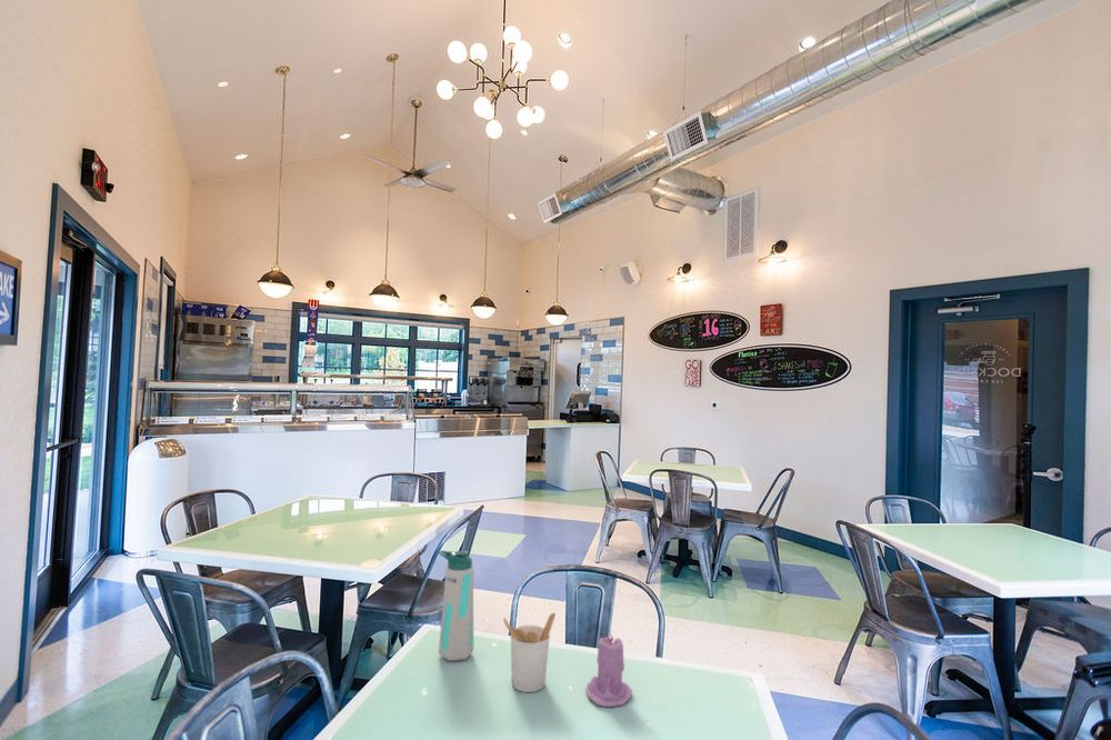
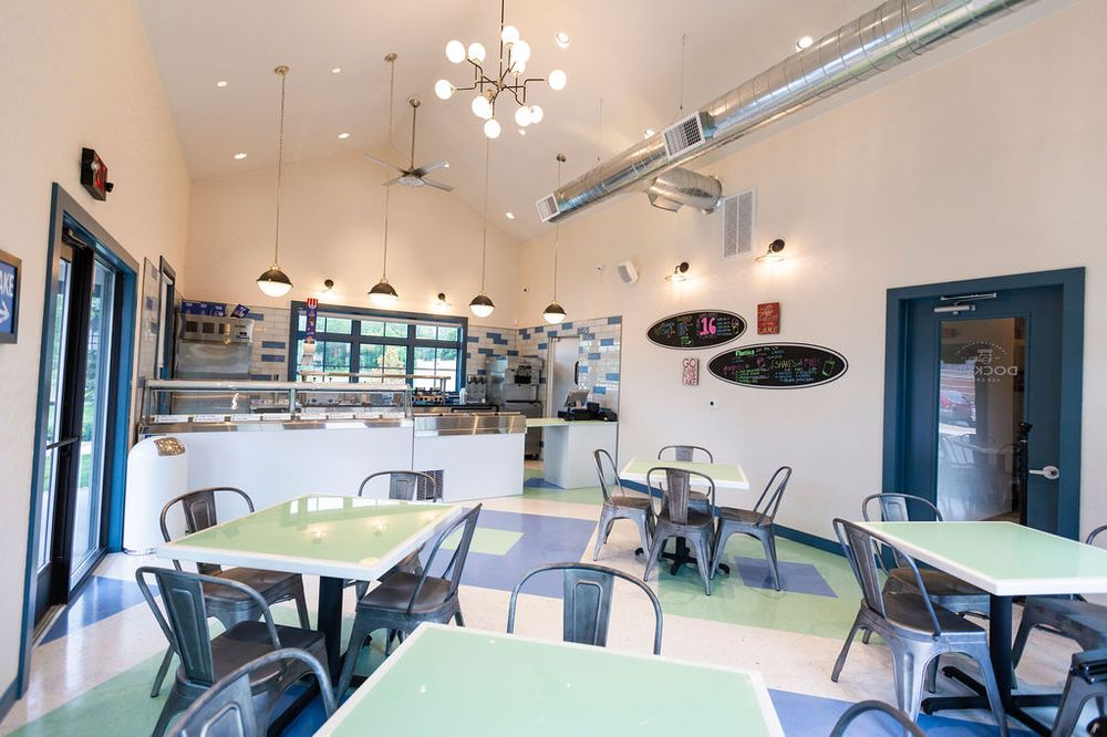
- water bottle [438,549,476,662]
- utensil holder [502,611,557,693]
- candle [585,631,633,708]
